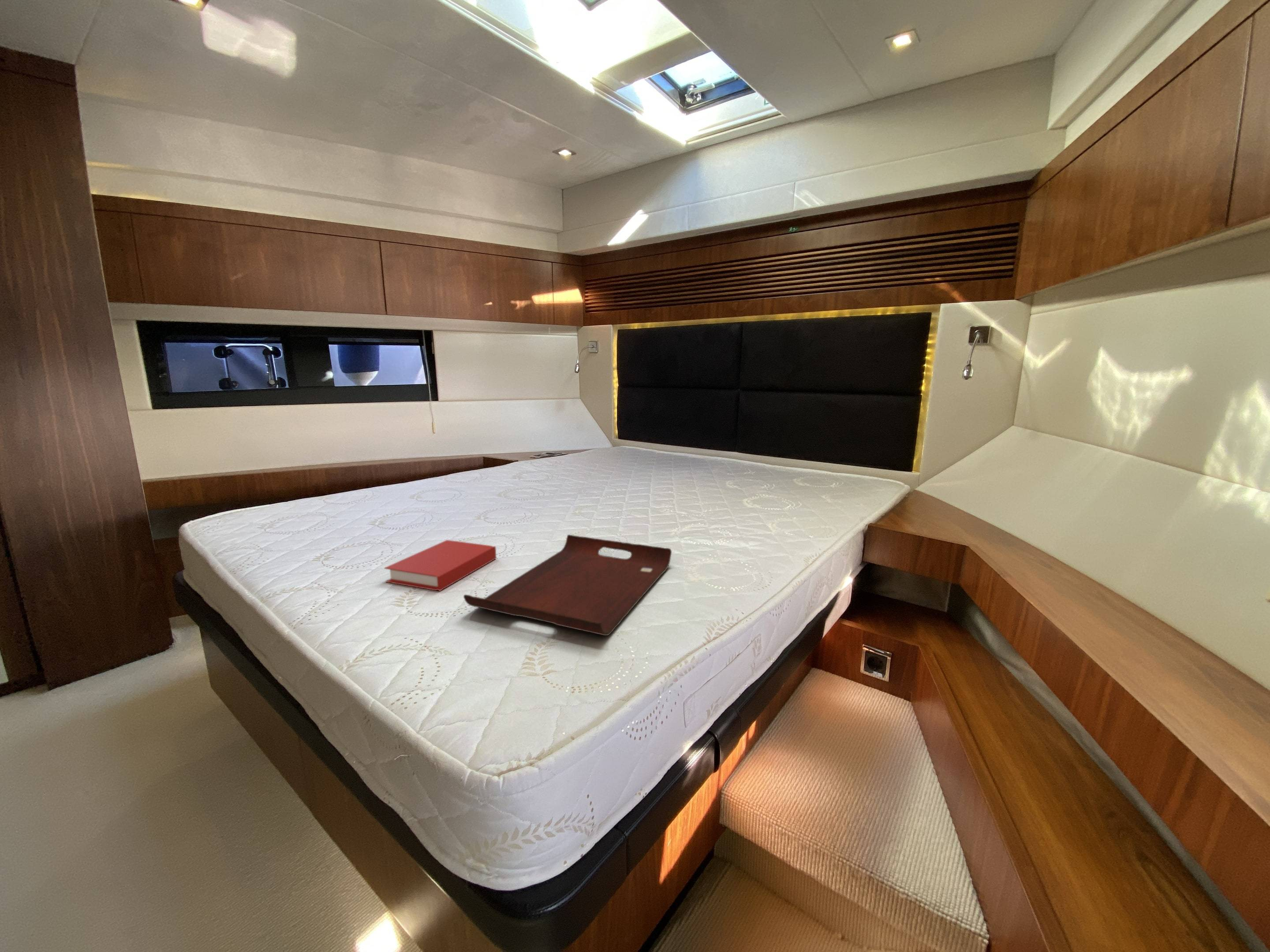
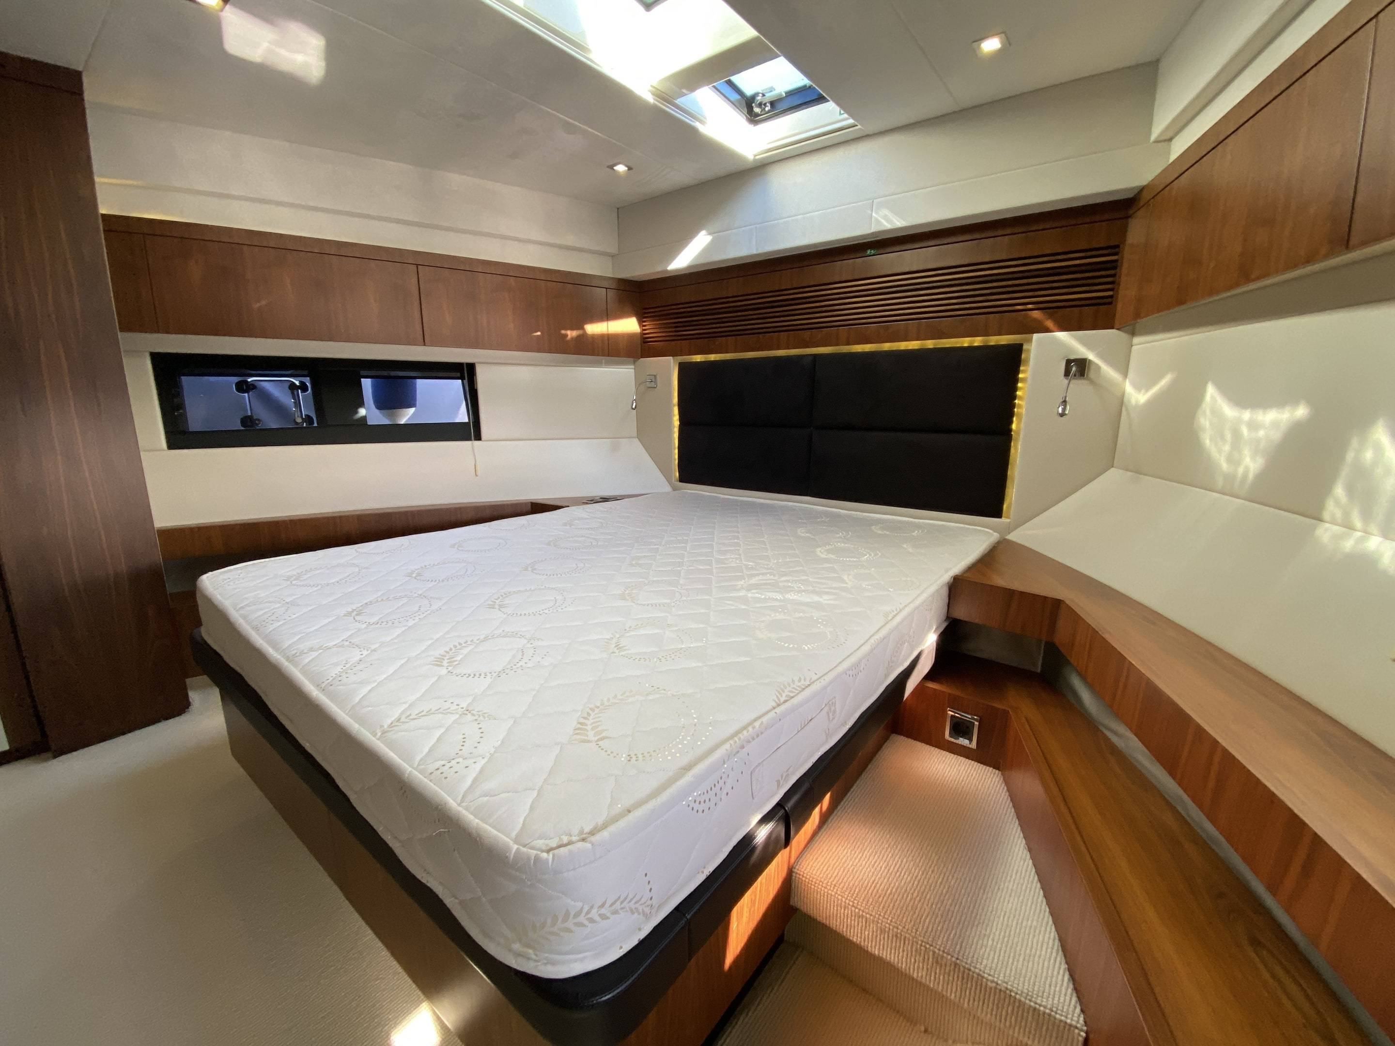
- book [384,539,497,591]
- serving tray [463,534,672,636]
